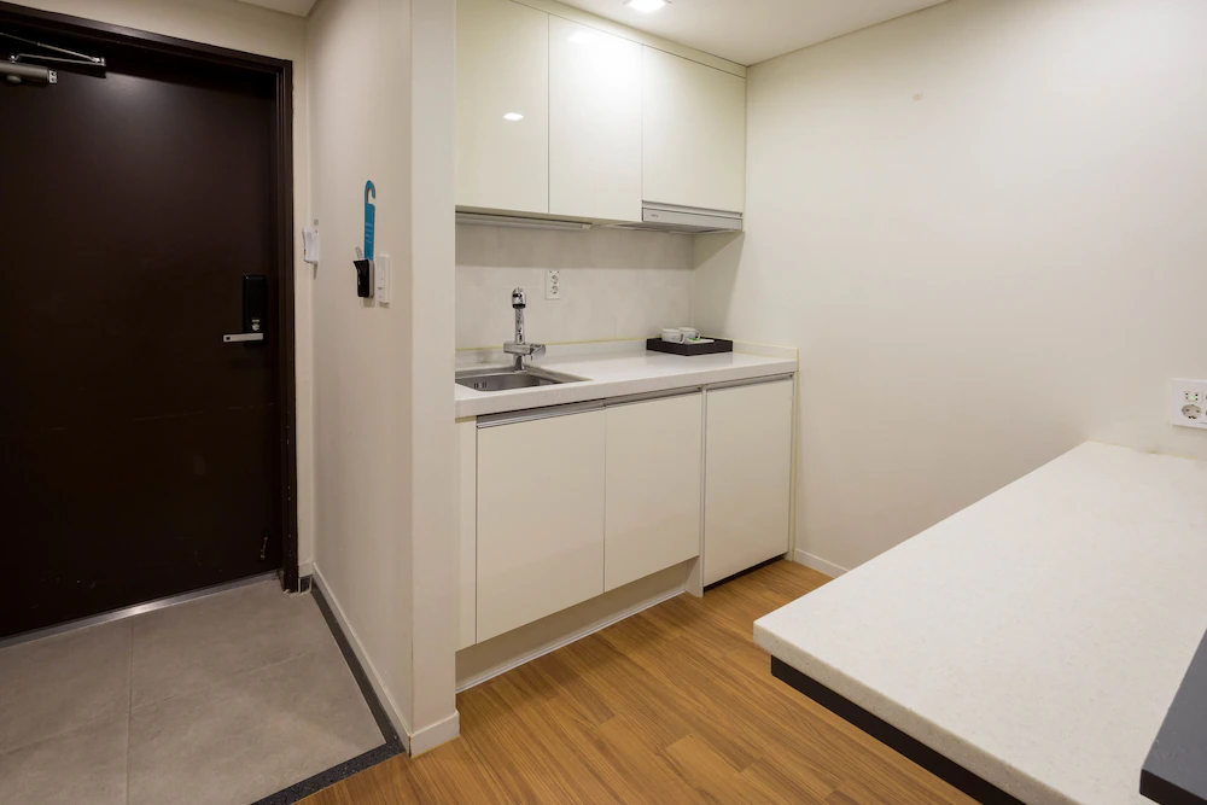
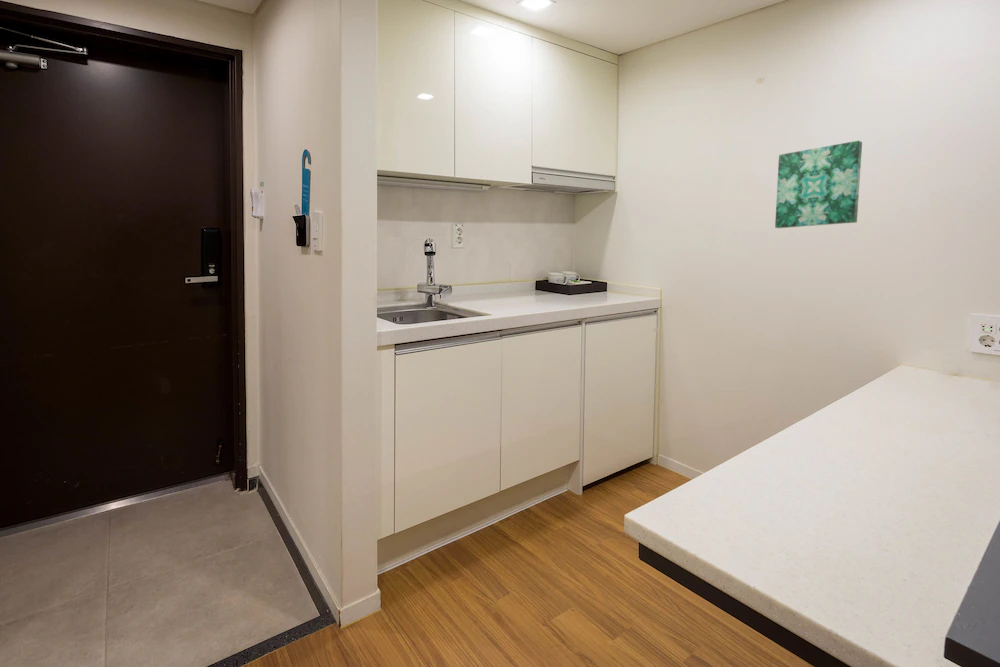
+ wall art [774,140,863,229]
